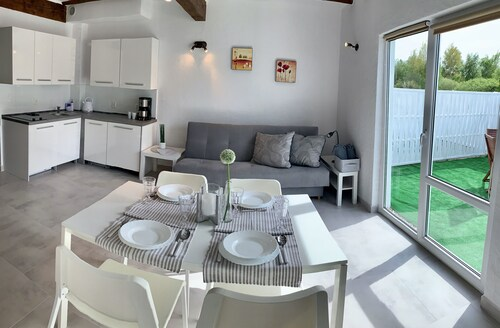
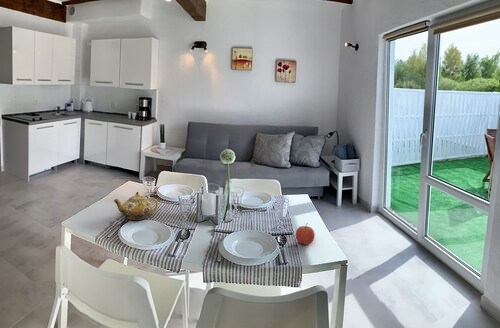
+ apple [295,222,316,246]
+ teapot [113,191,159,221]
